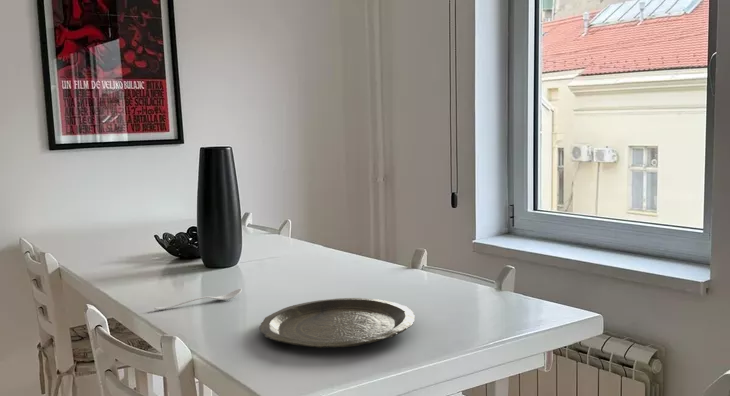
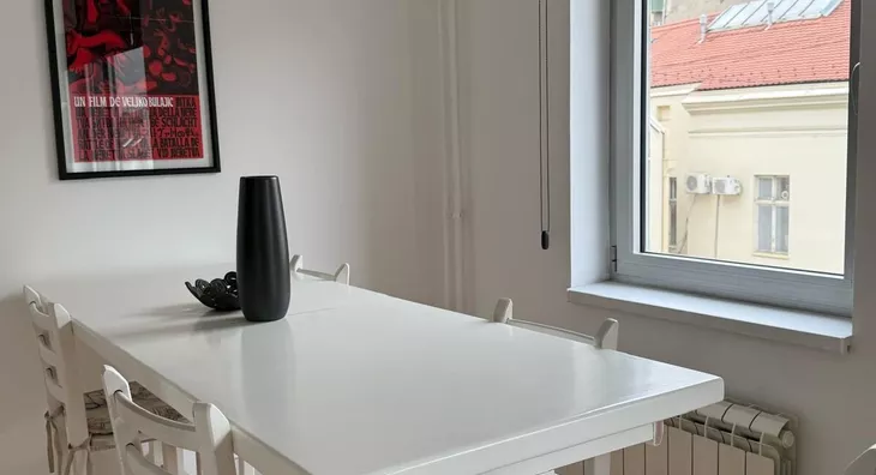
- plate [258,297,416,349]
- spoon [153,288,243,310]
